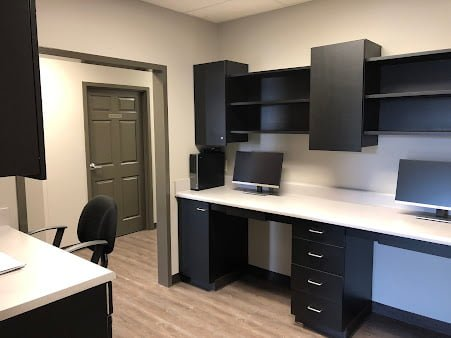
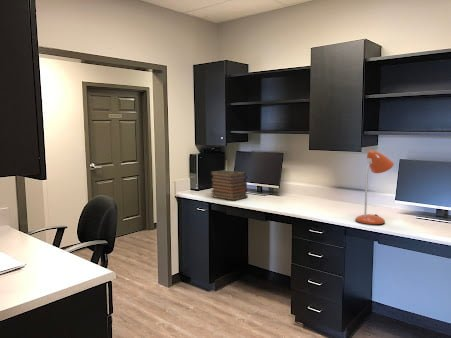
+ desk lamp [354,150,395,226]
+ book stack [209,169,249,202]
